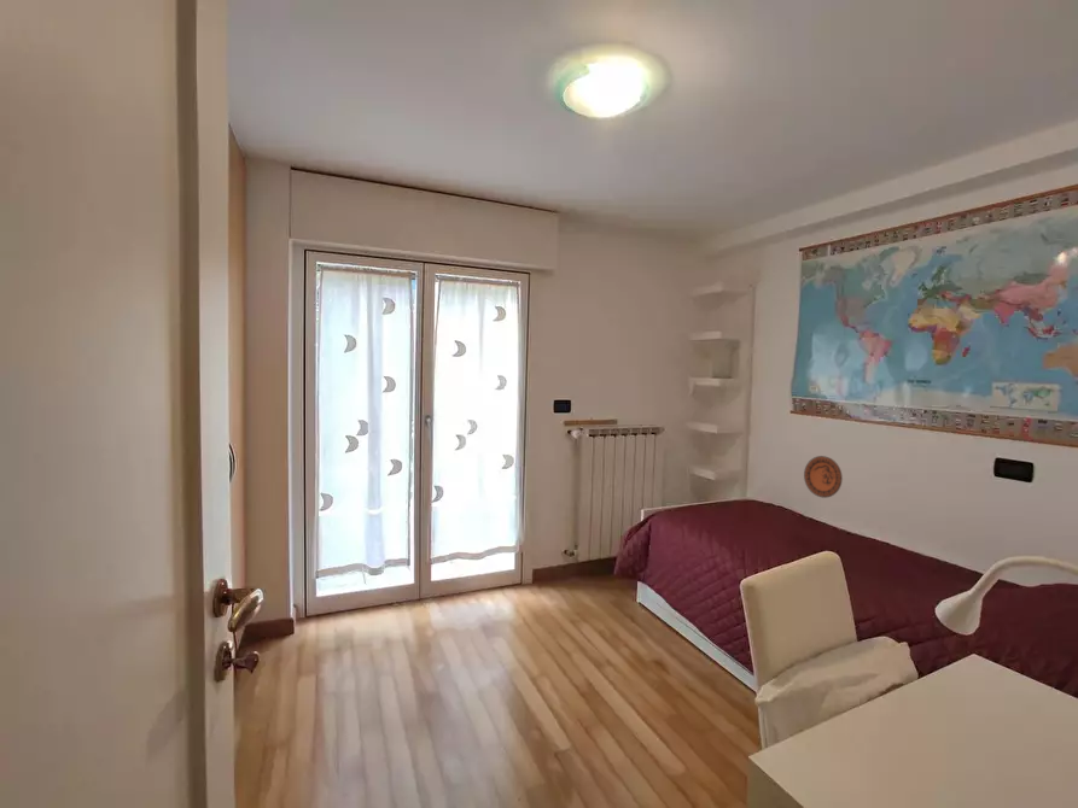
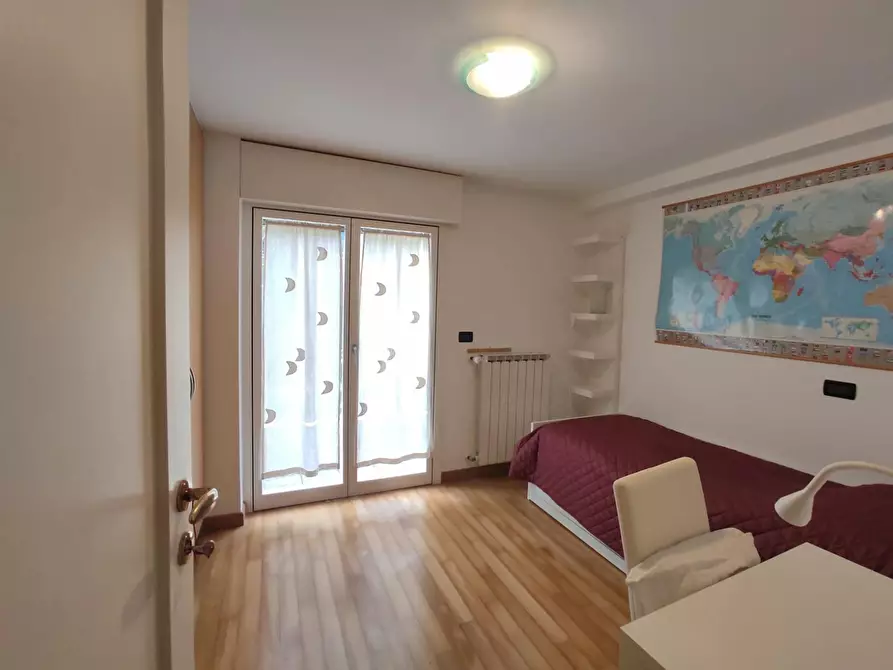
- decorative plate [803,455,844,499]
